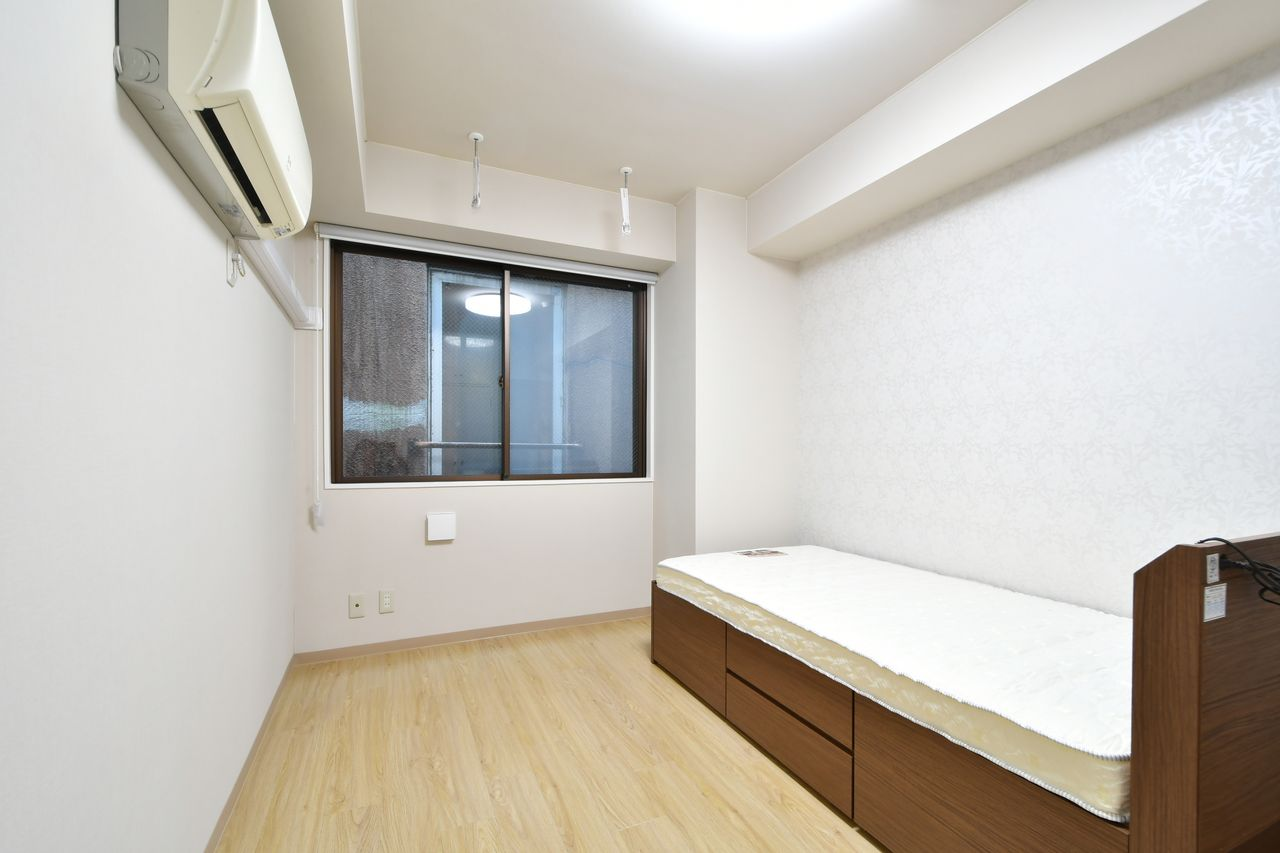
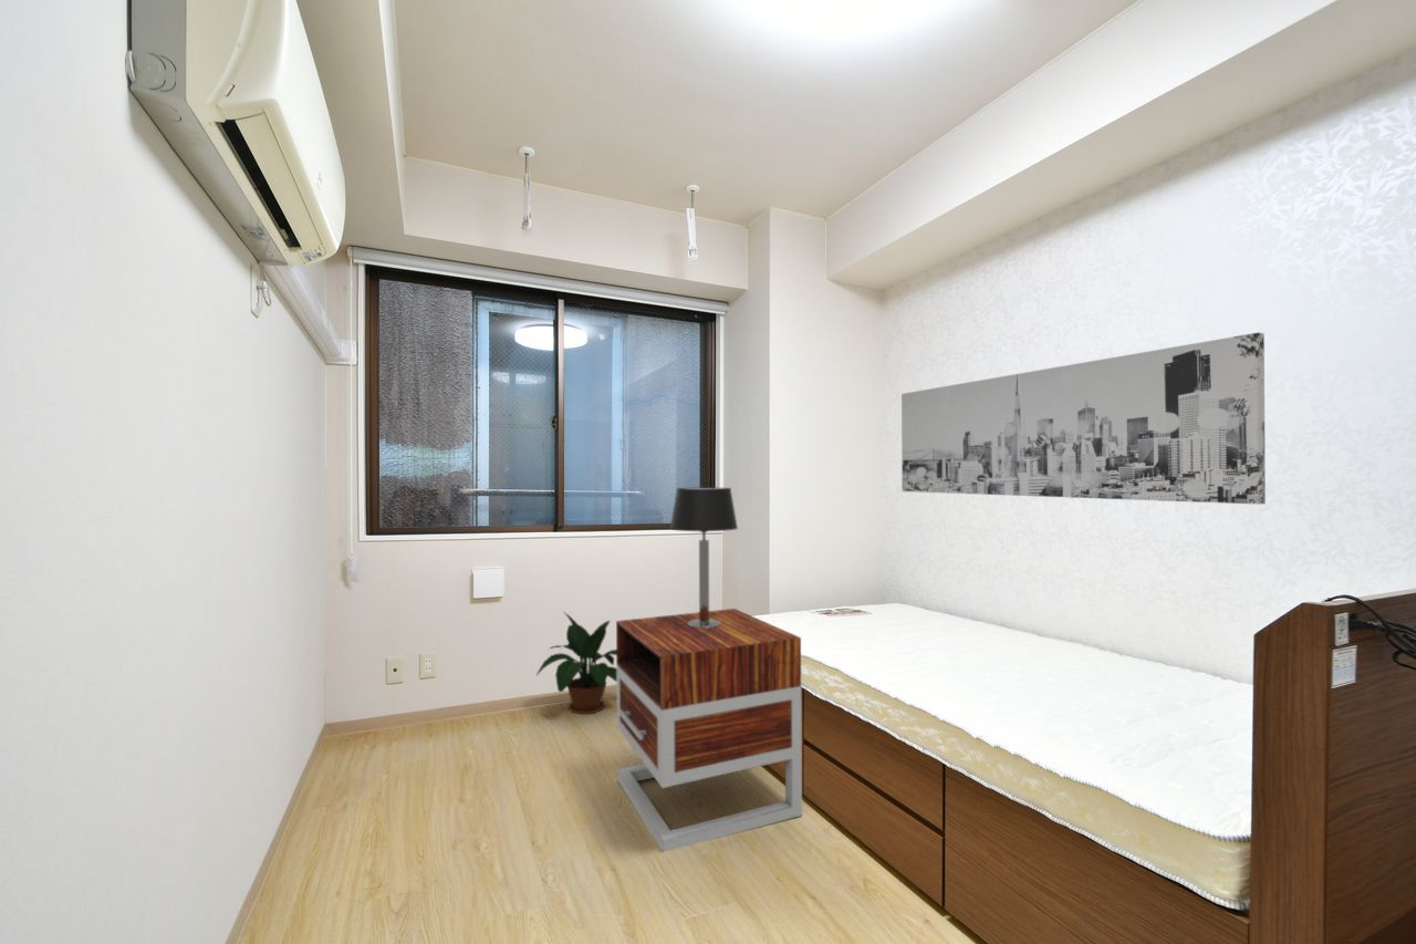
+ nightstand [615,608,803,853]
+ wall art [900,331,1267,506]
+ table lamp [668,487,739,627]
+ potted plant [535,611,617,715]
